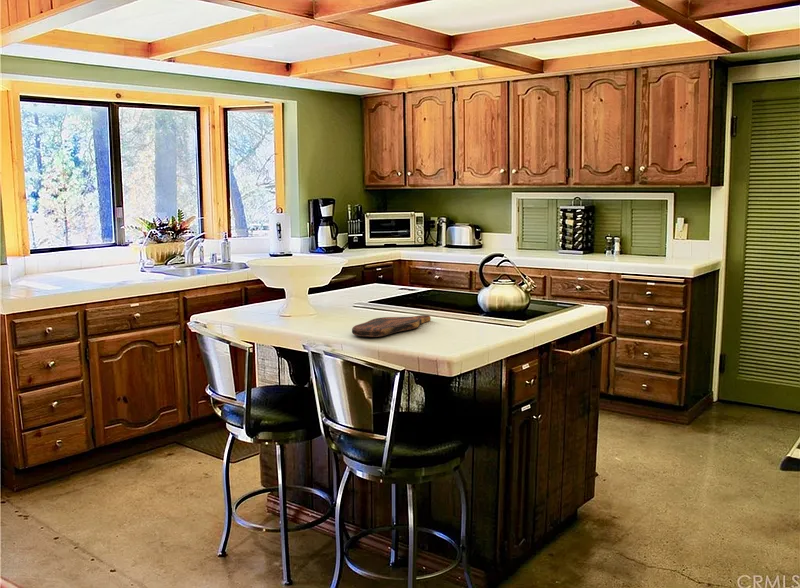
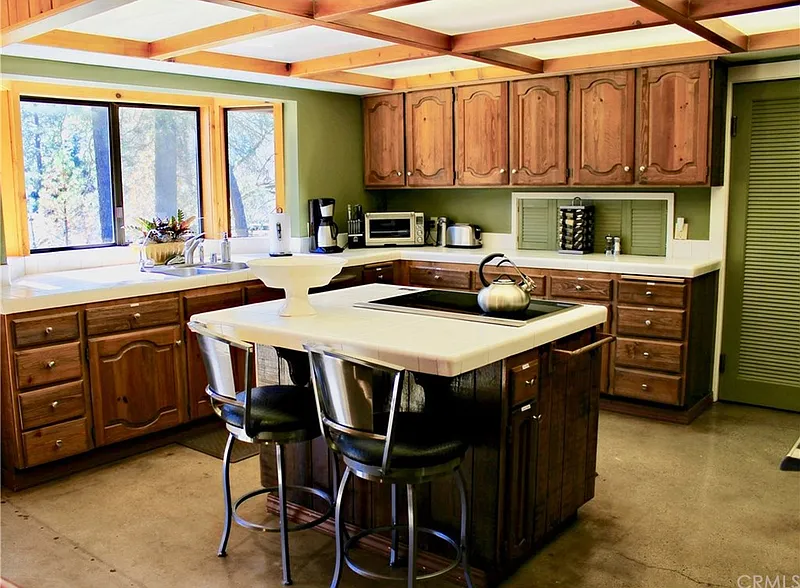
- cutting board [351,314,432,338]
